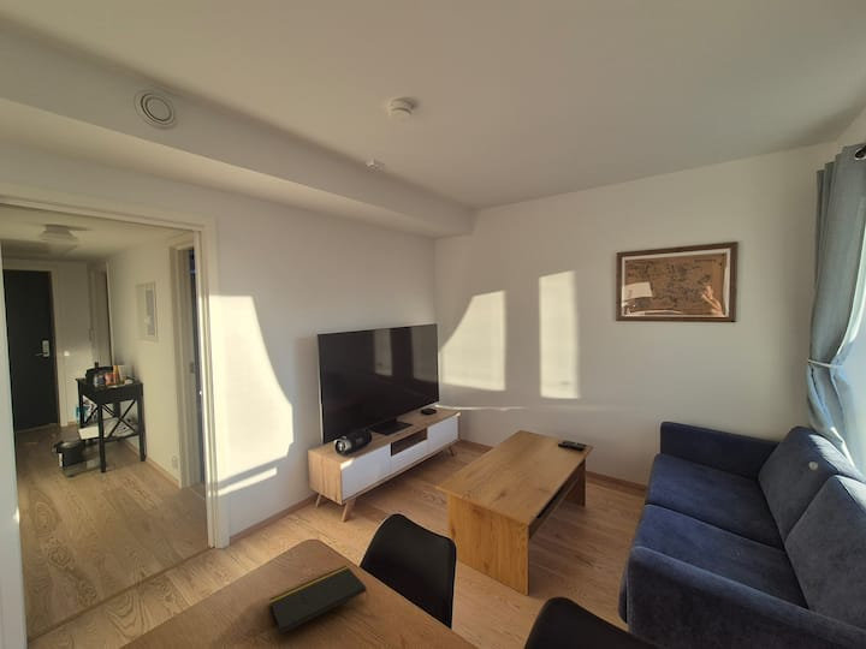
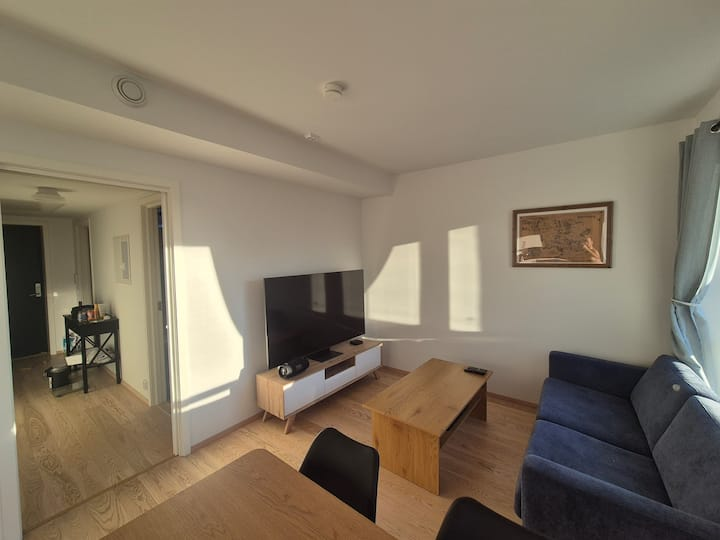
- notepad [268,564,369,636]
